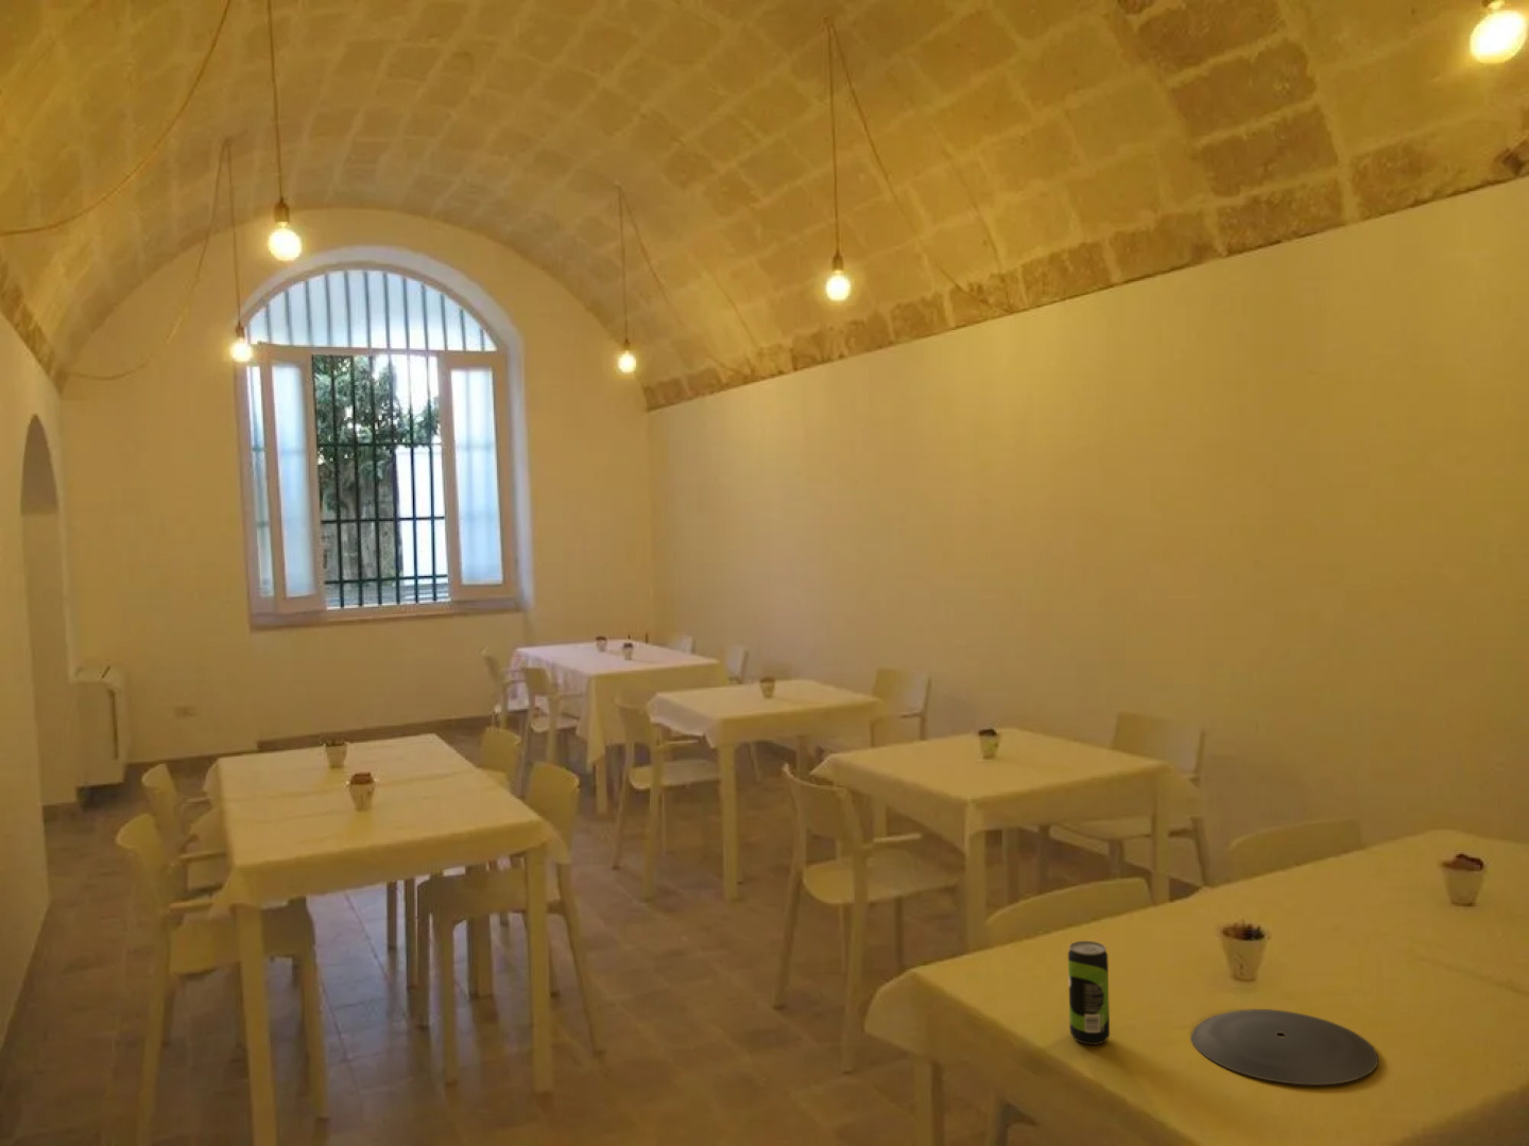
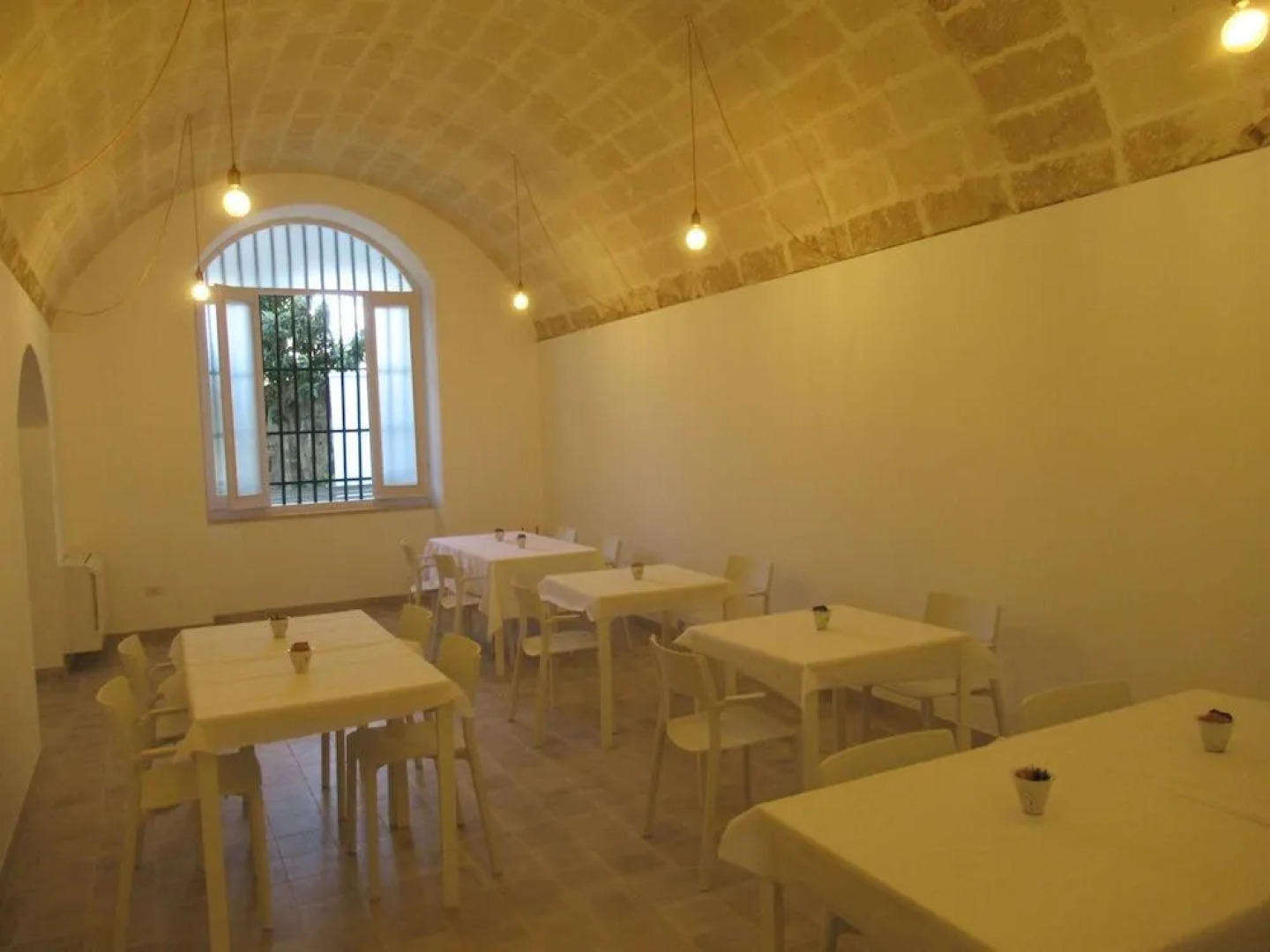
- beverage can [1067,940,1111,1046]
- plate [1189,1008,1380,1086]
